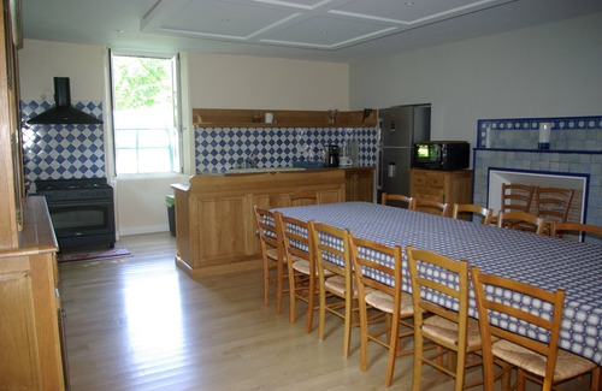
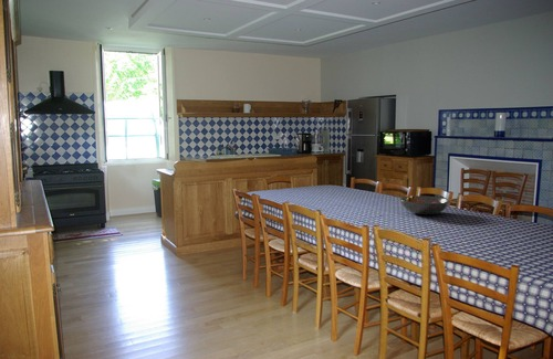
+ fruit bowl [398,194,451,215]
